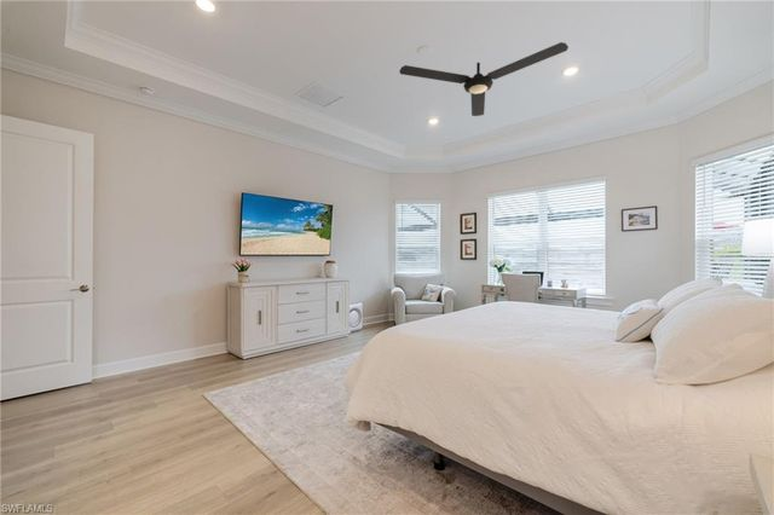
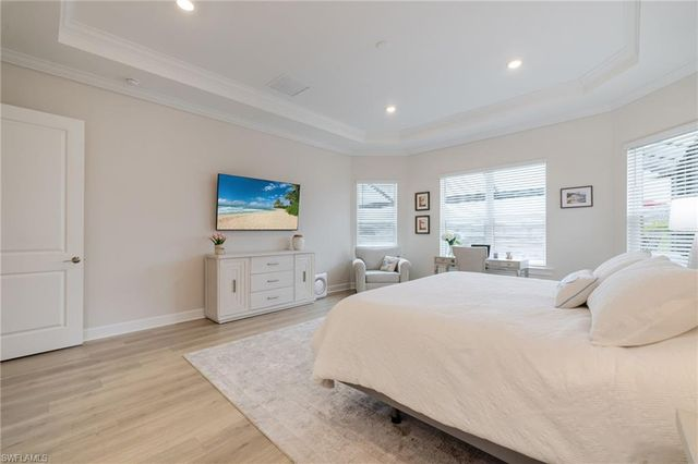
- ceiling fan [398,41,570,117]
